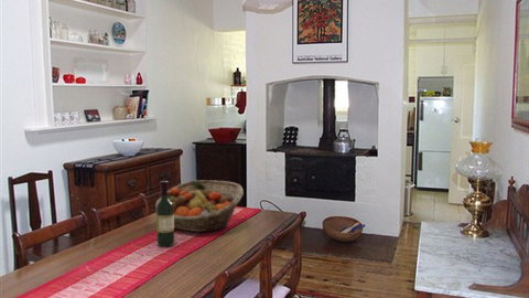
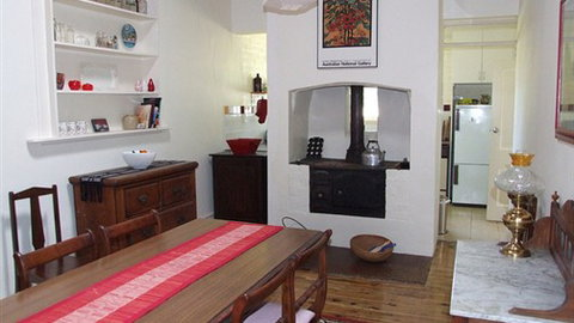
- fruit basket [154,179,245,233]
- wine bottle [155,180,175,247]
